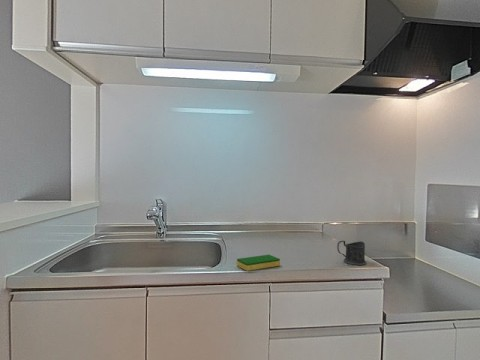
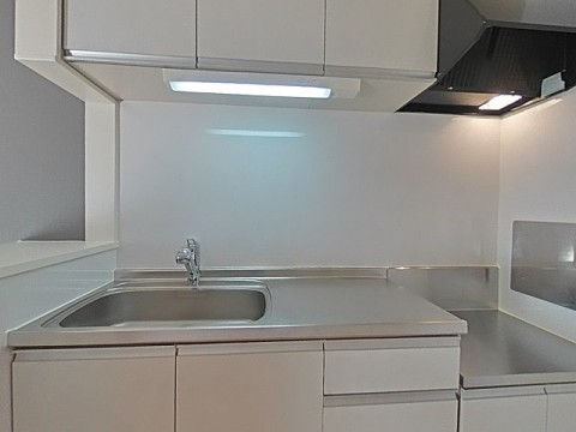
- dish sponge [236,254,281,272]
- mug [336,240,367,266]
